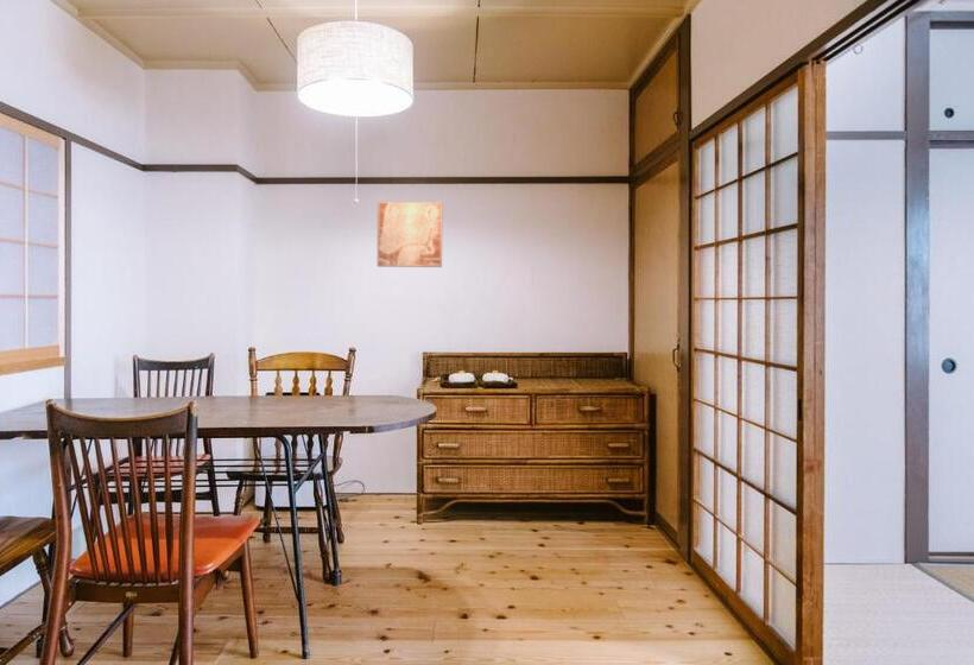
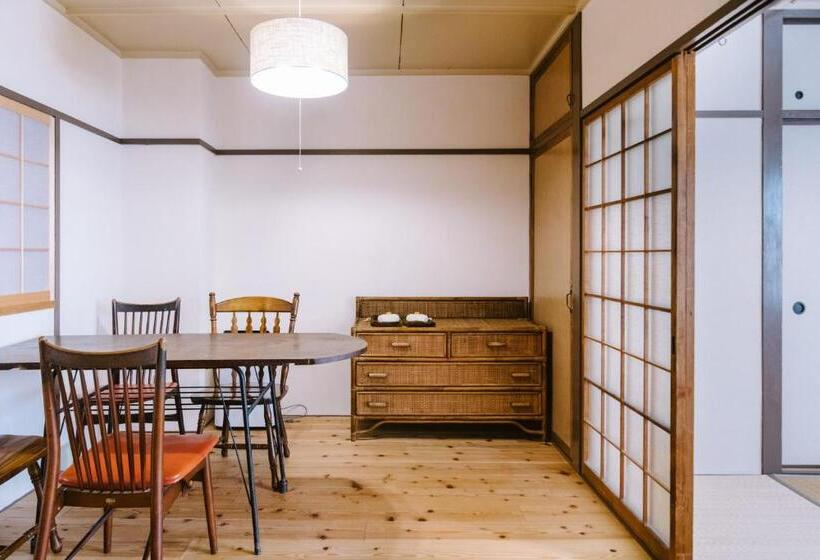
- wall art [377,201,443,268]
